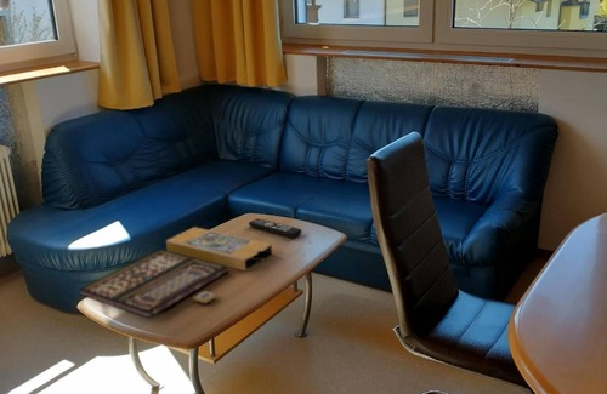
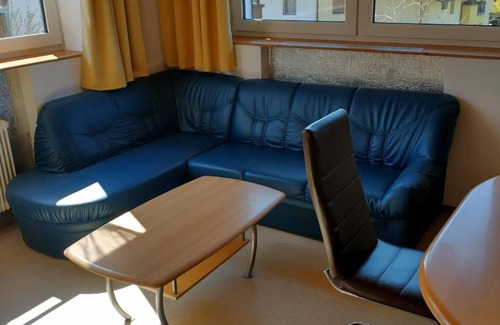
- board game [76,225,273,320]
- remote control [248,217,302,239]
